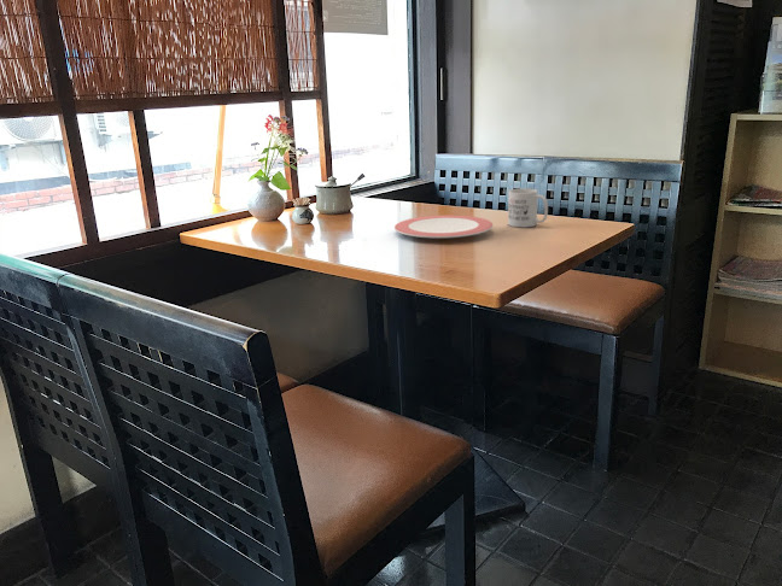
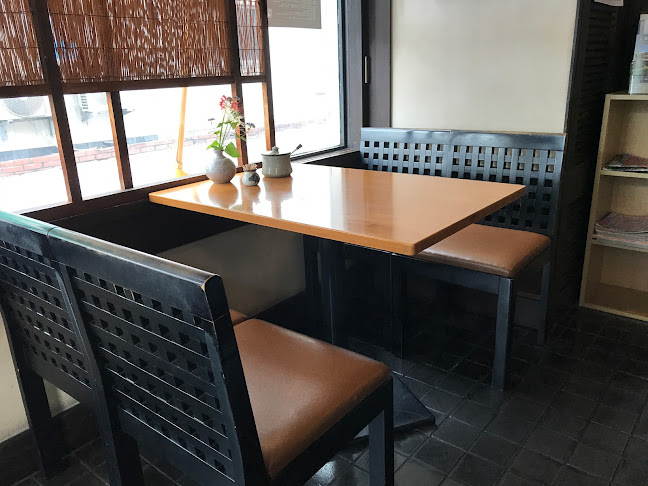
- mug [507,187,549,228]
- plate [393,215,494,239]
